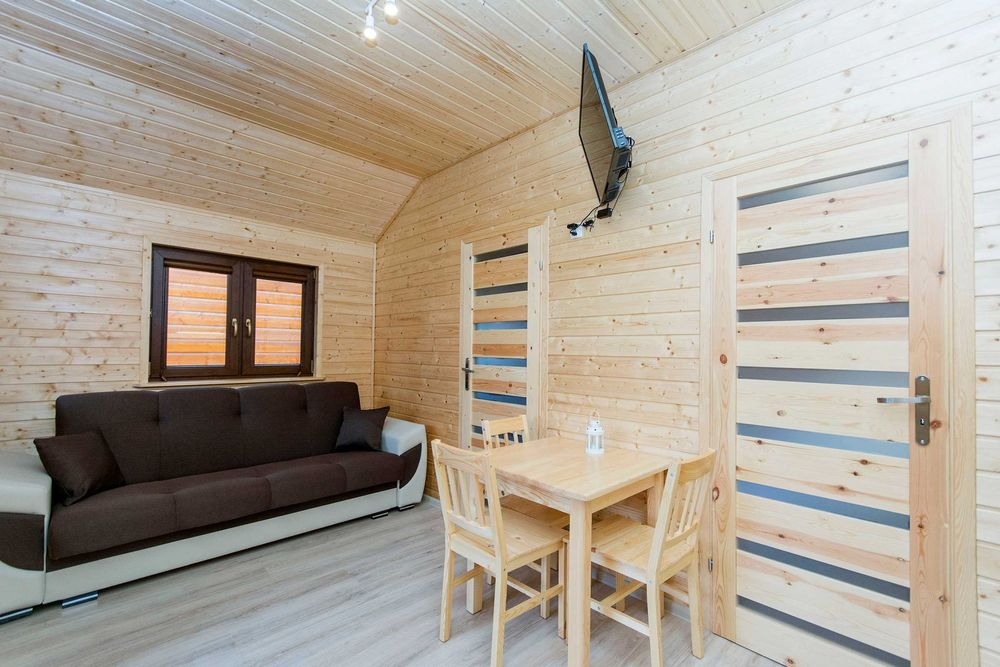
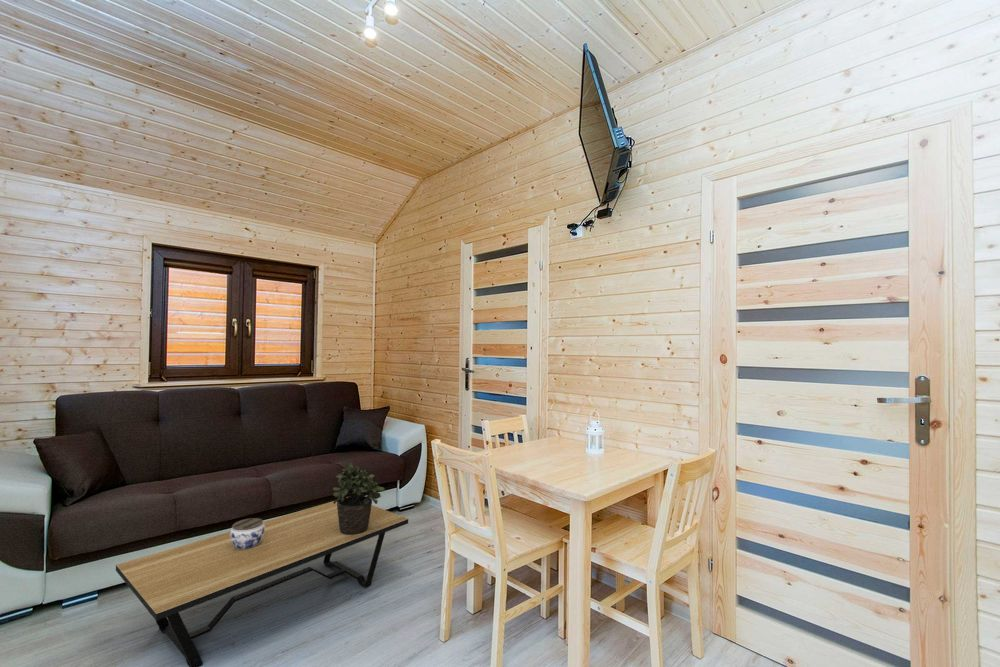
+ jar [229,517,265,549]
+ coffee table [115,496,409,667]
+ potted plant [332,462,386,535]
